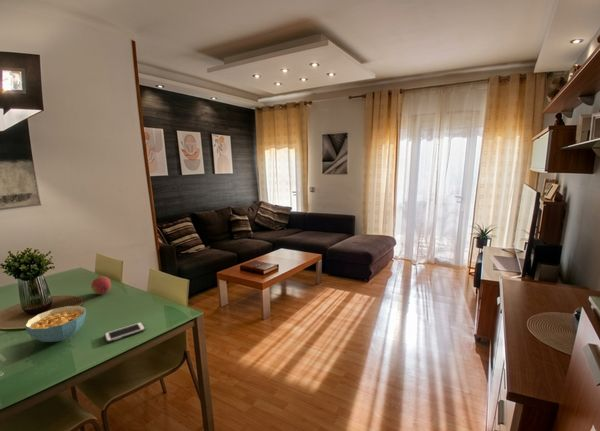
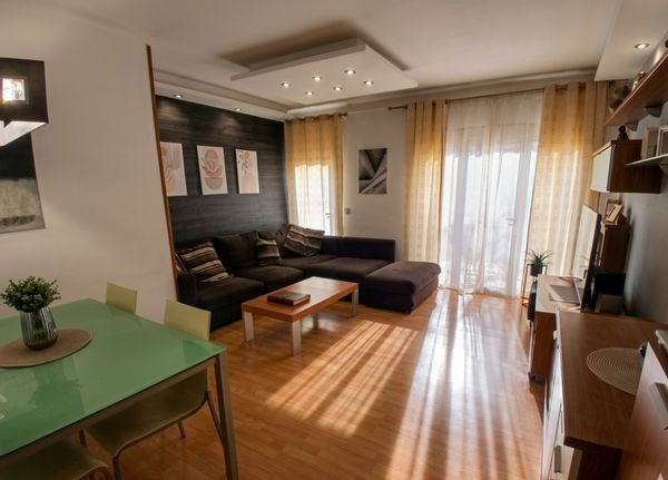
- fruit [90,275,112,295]
- cell phone [103,321,146,343]
- cereal bowl [24,305,87,343]
